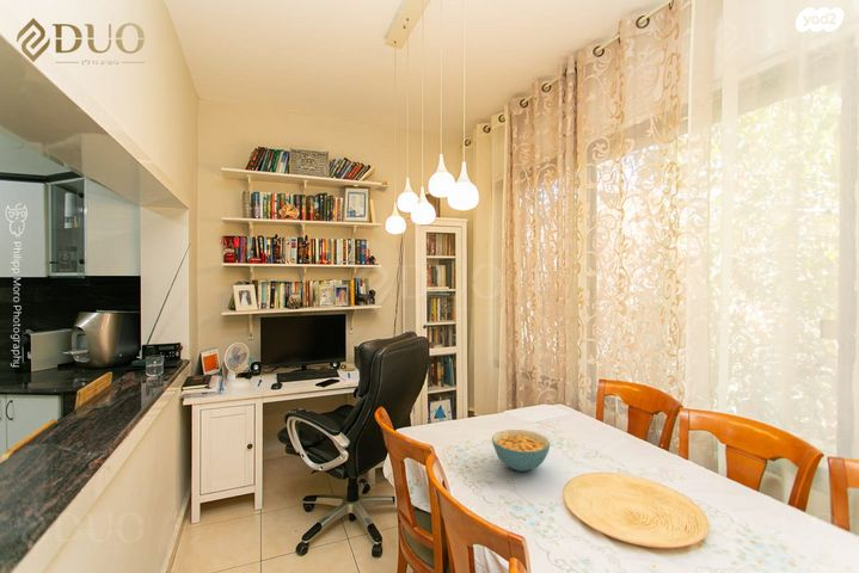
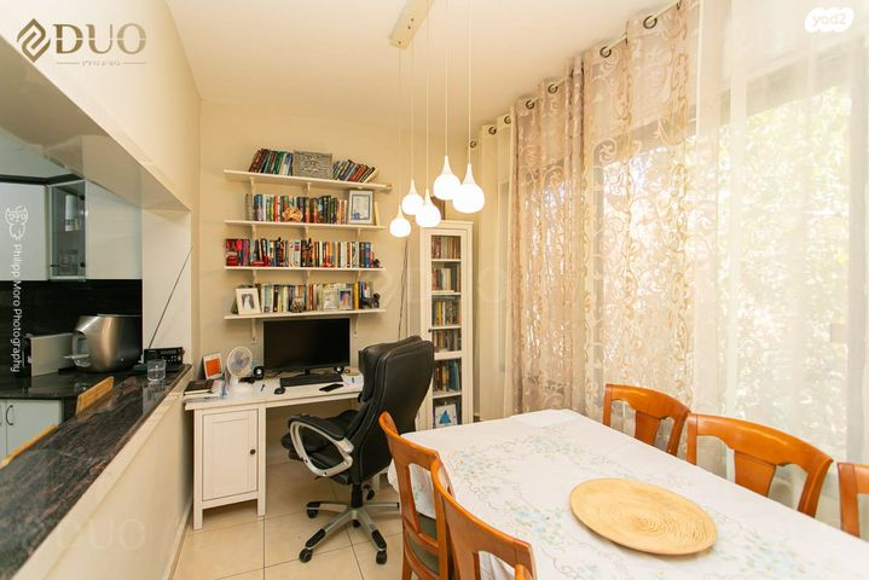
- cereal bowl [491,429,551,473]
